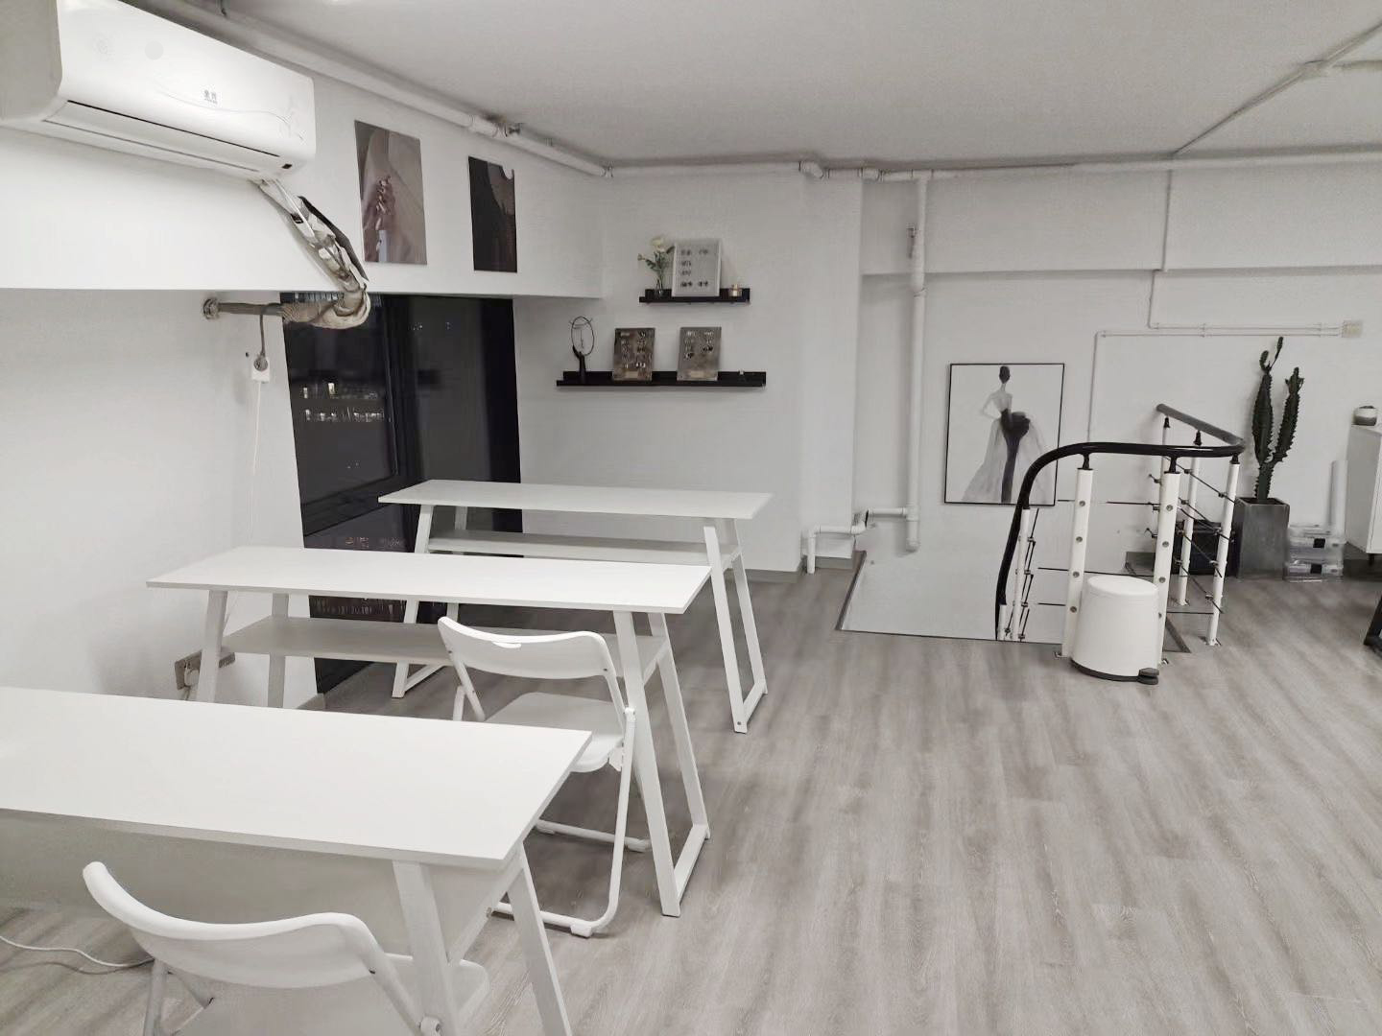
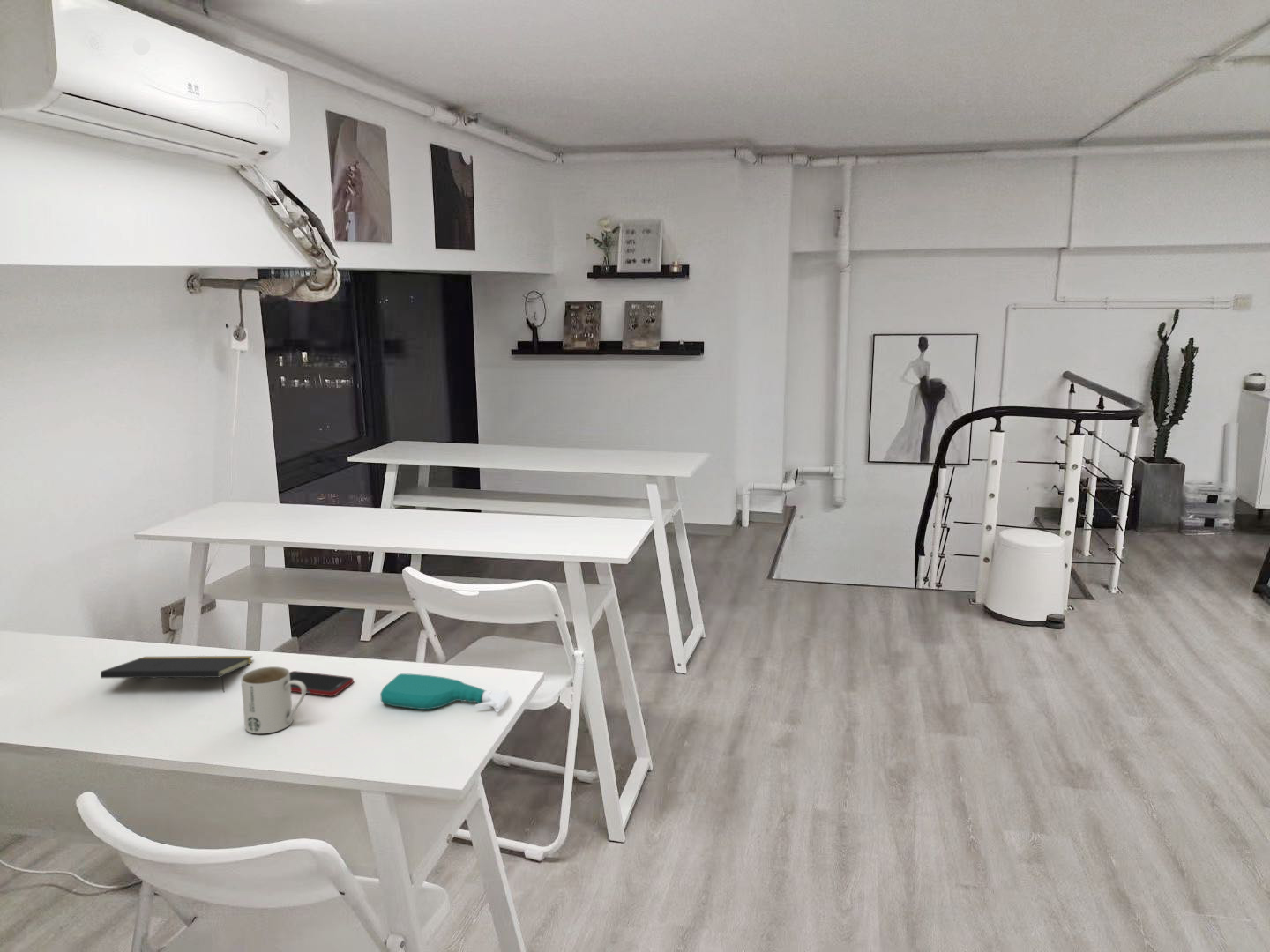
+ notepad [100,655,254,693]
+ spray bottle [379,673,511,713]
+ mug [240,666,307,734]
+ cell phone [289,670,355,696]
